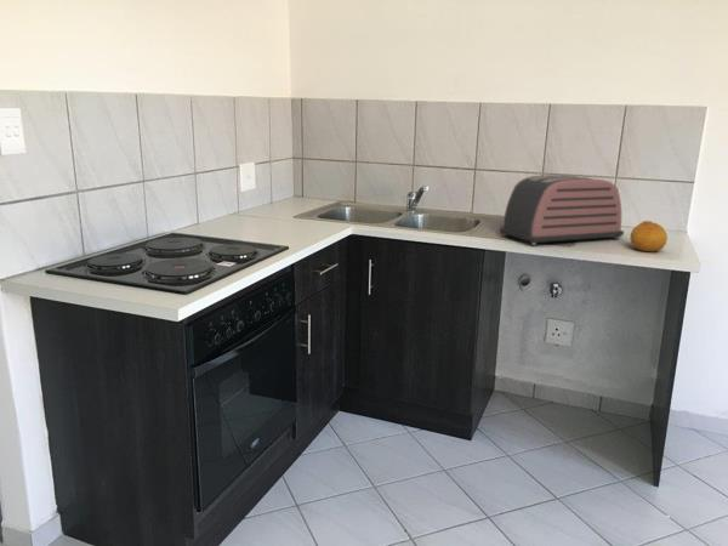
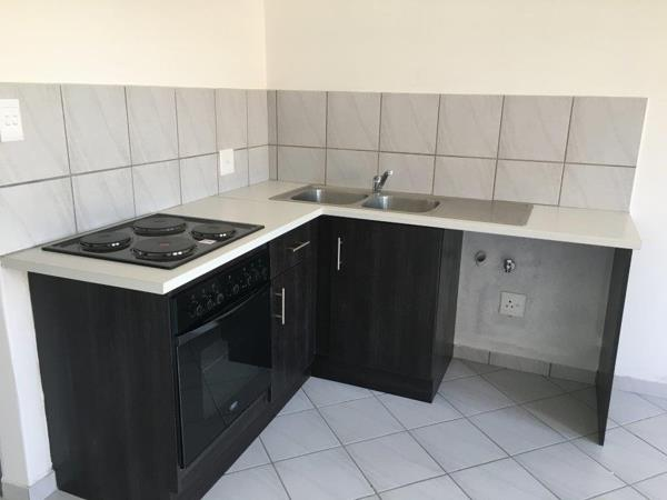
- fruit [629,220,669,252]
- toaster [499,174,625,246]
